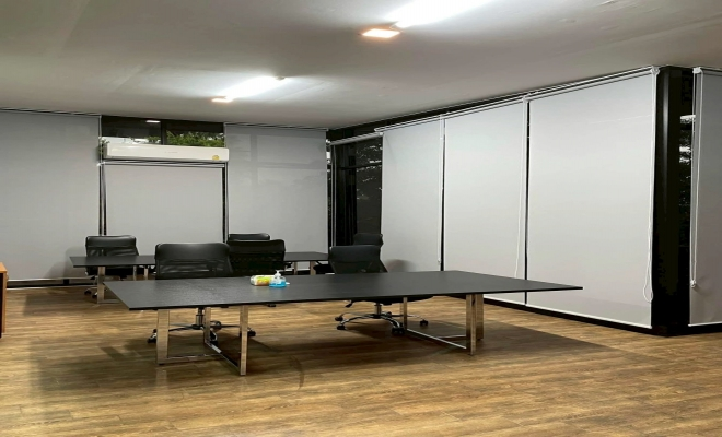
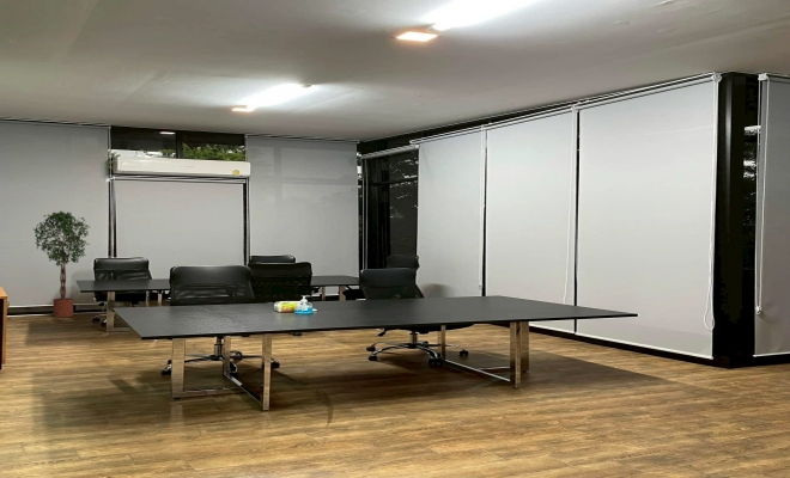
+ potted tree [34,209,91,318]
